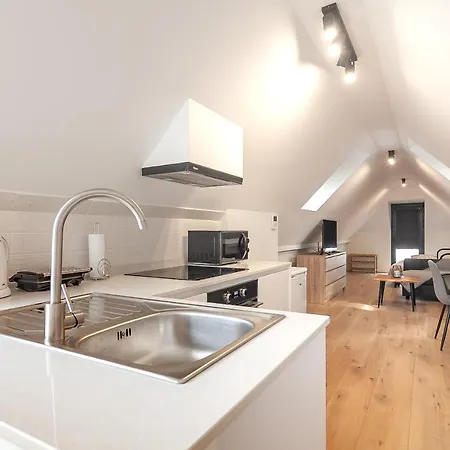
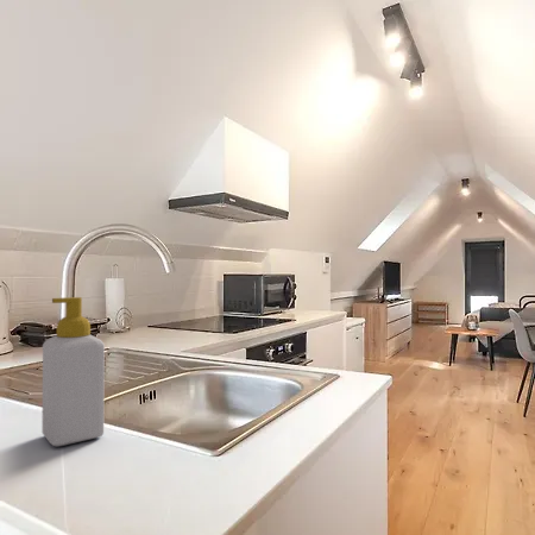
+ soap bottle [42,296,106,447]
